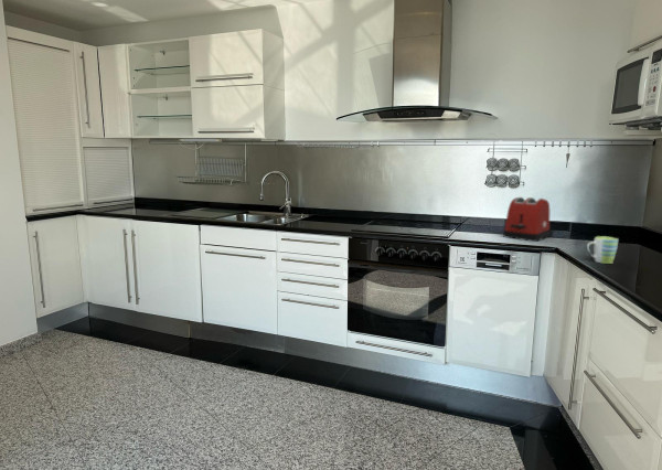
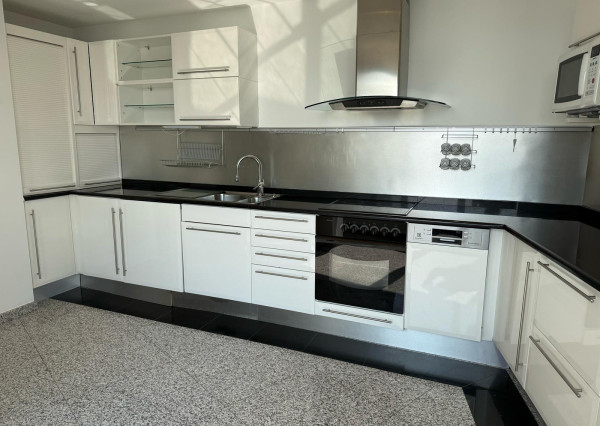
- toaster [502,196,552,243]
- mug [586,235,619,265]
